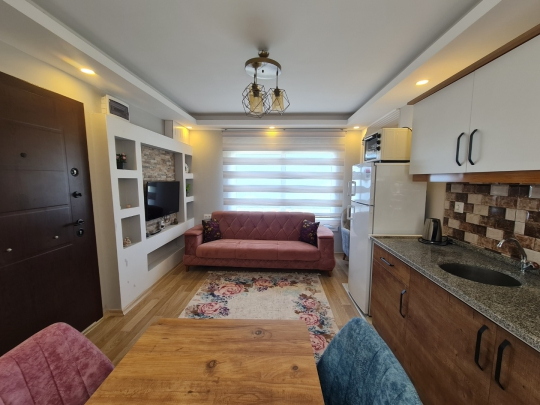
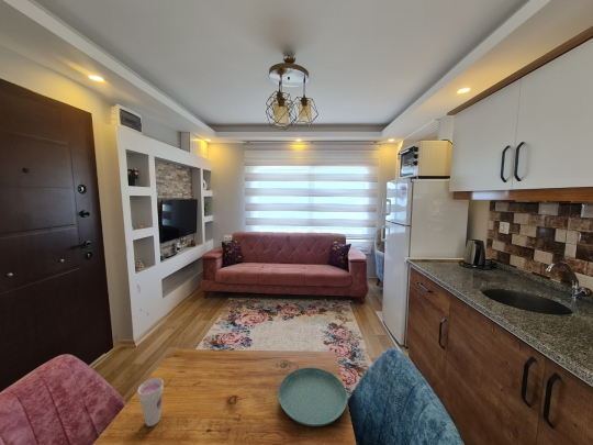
+ cup [136,377,165,427]
+ saucer [277,367,348,427]
